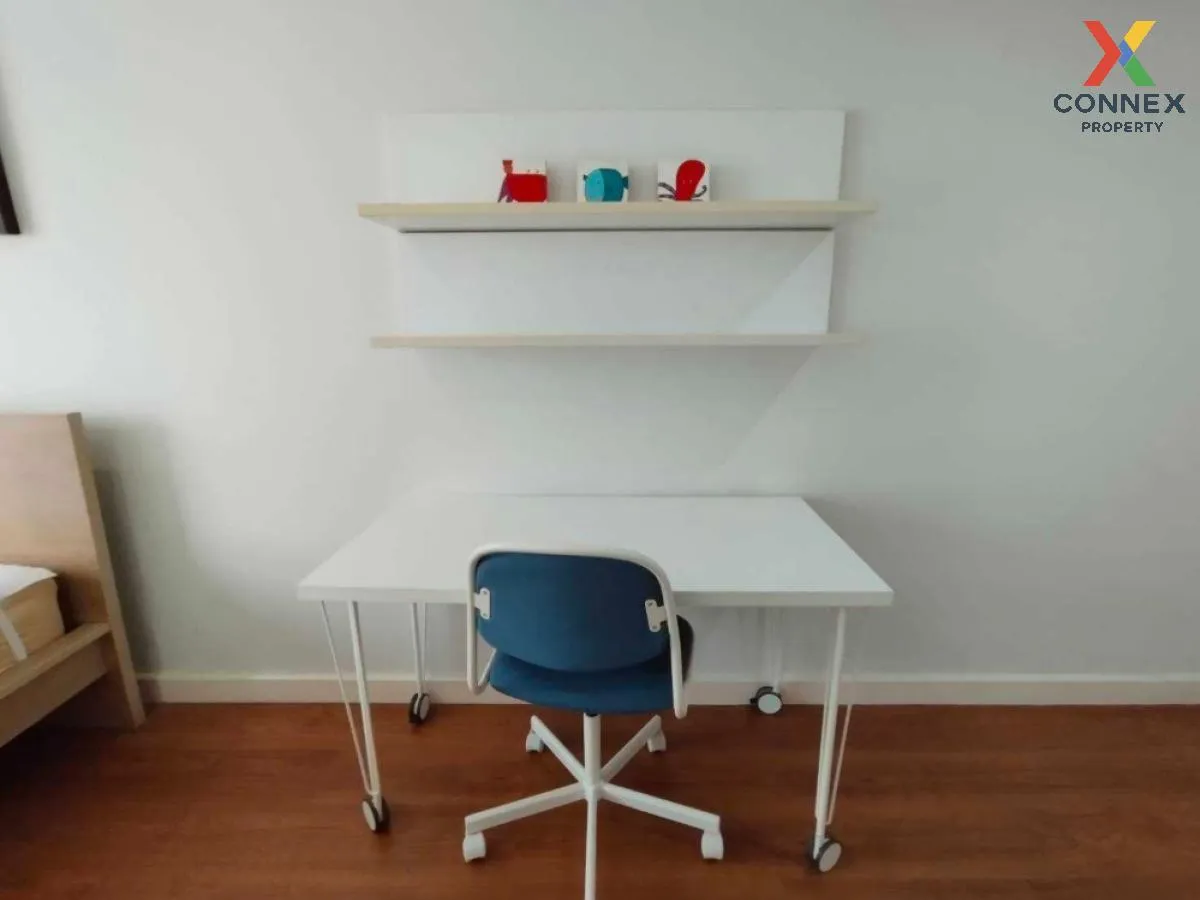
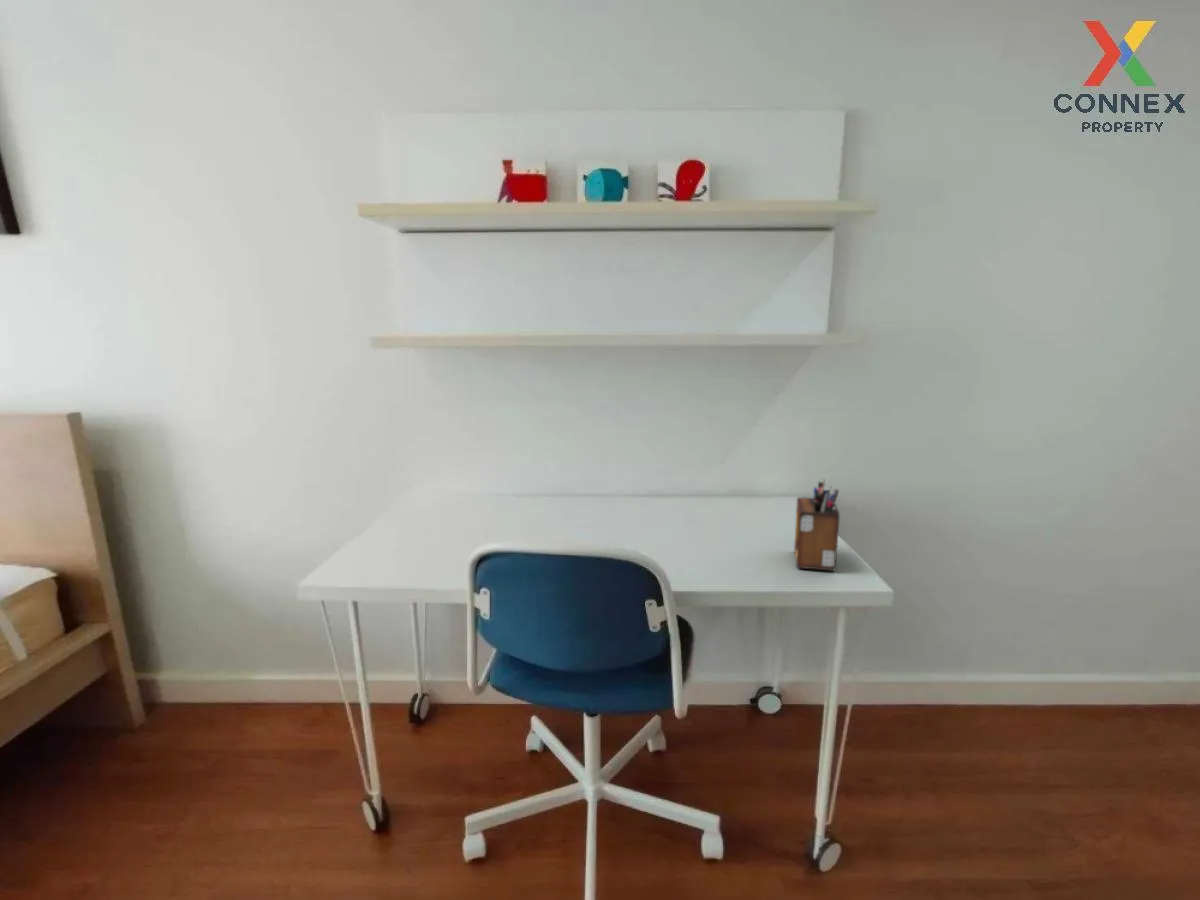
+ desk organizer [793,479,841,572]
